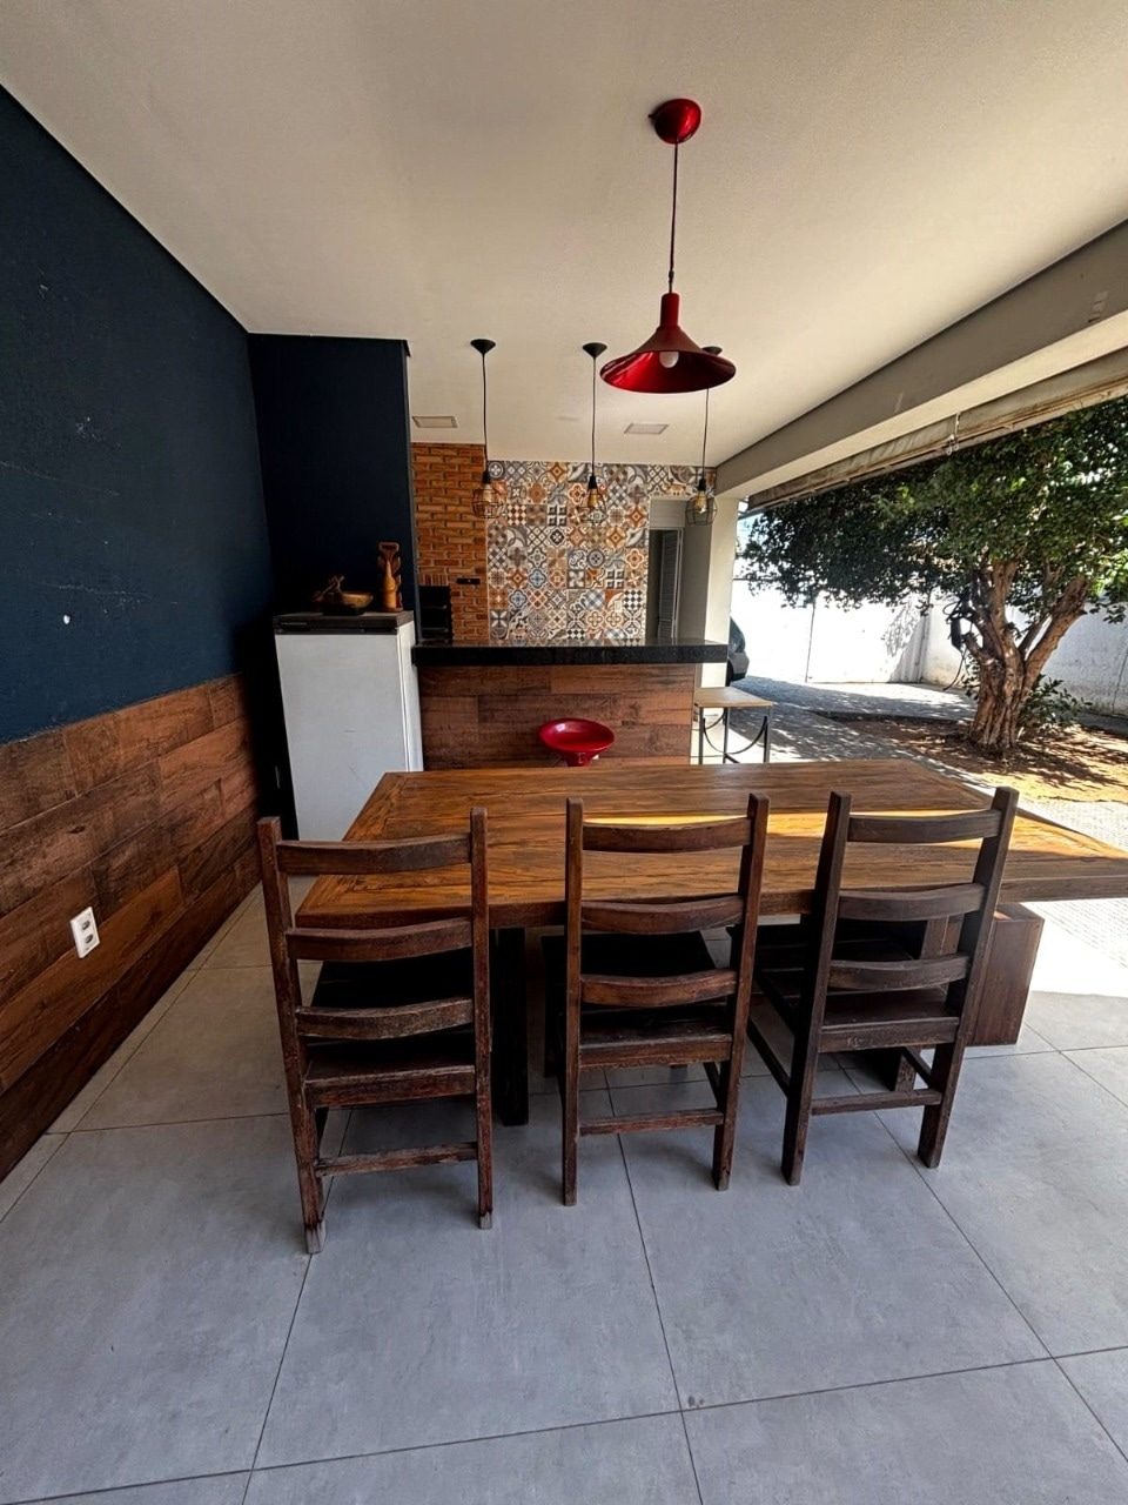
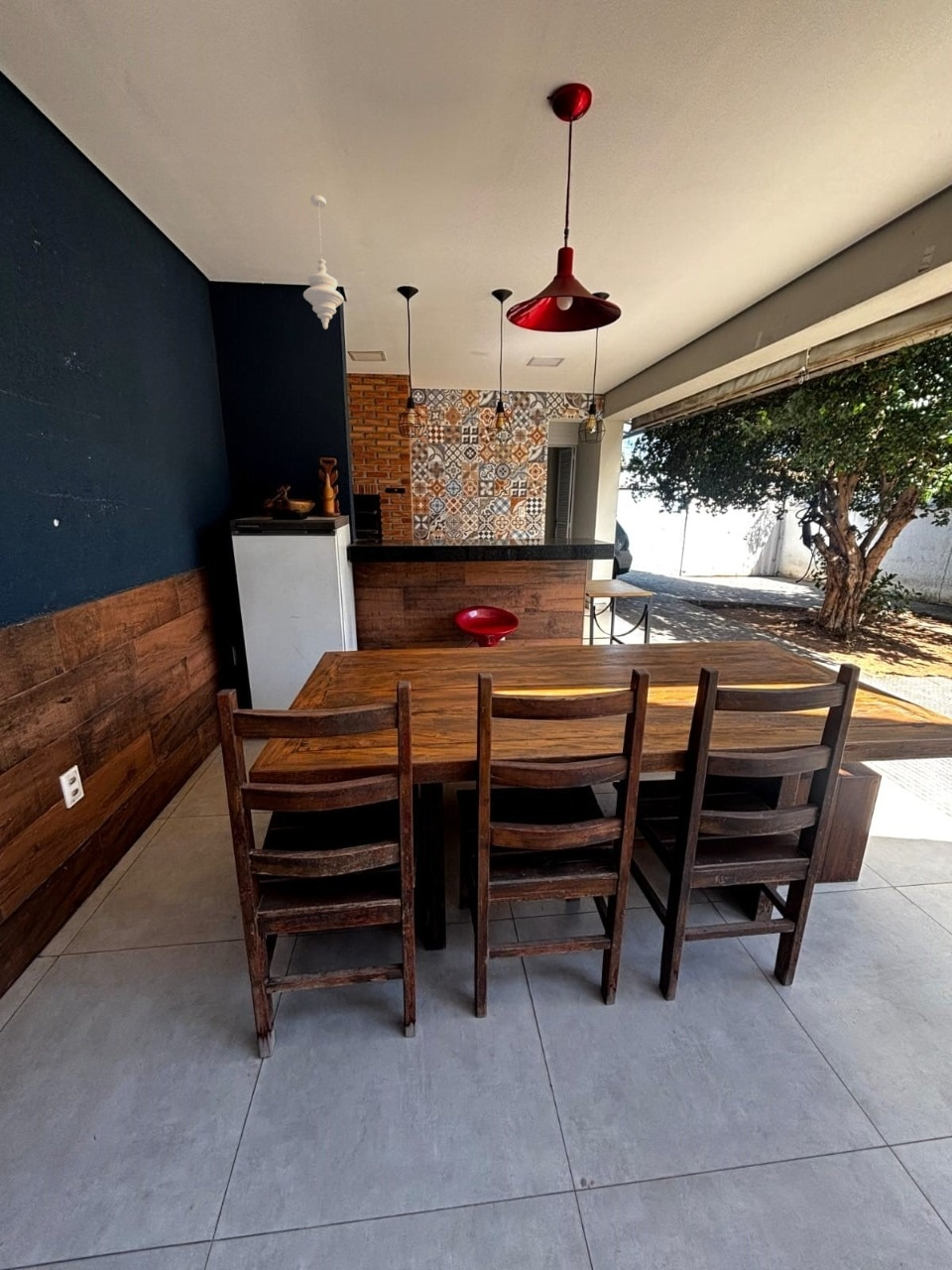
+ pendant light [302,194,345,330]
